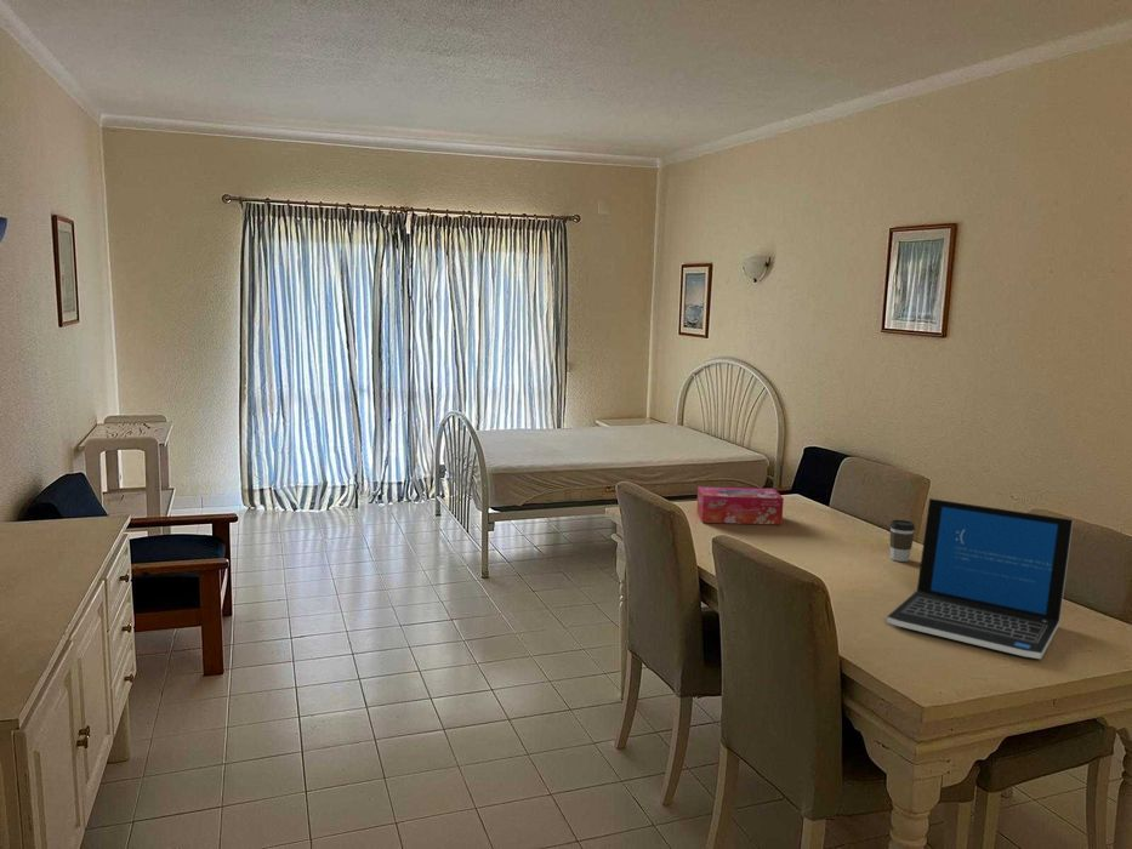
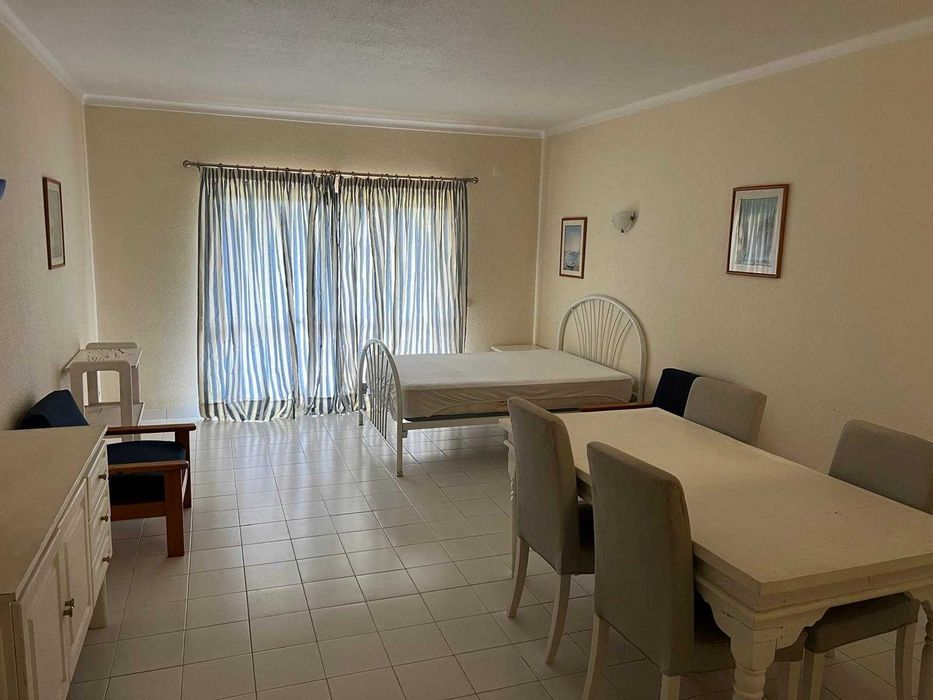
- laptop [886,497,1075,660]
- tissue box [695,485,785,526]
- coffee cup [888,519,916,563]
